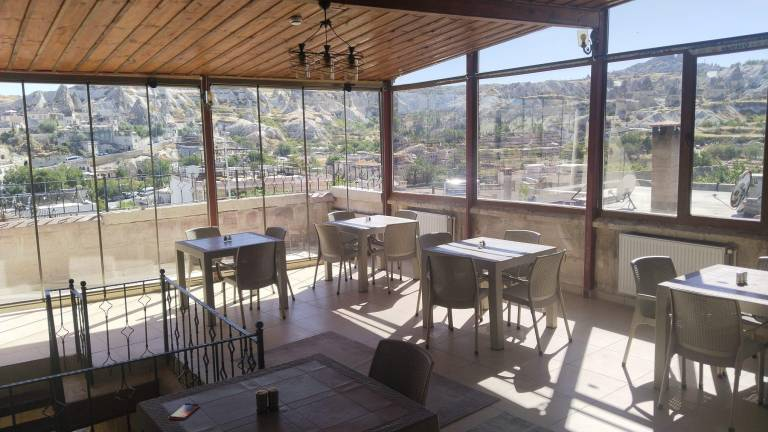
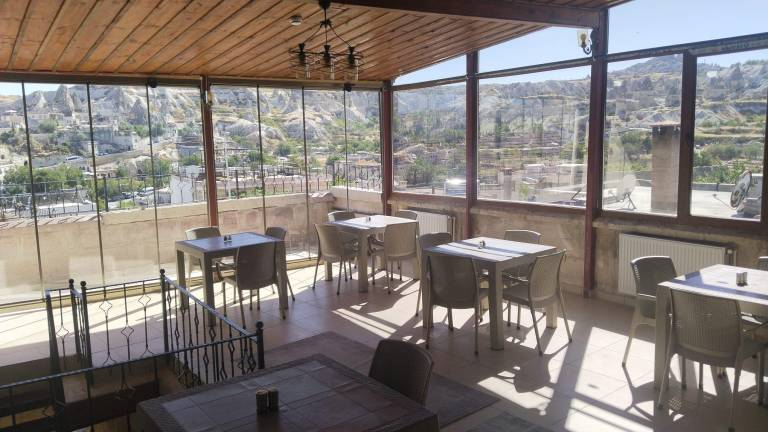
- smartphone [168,402,201,421]
